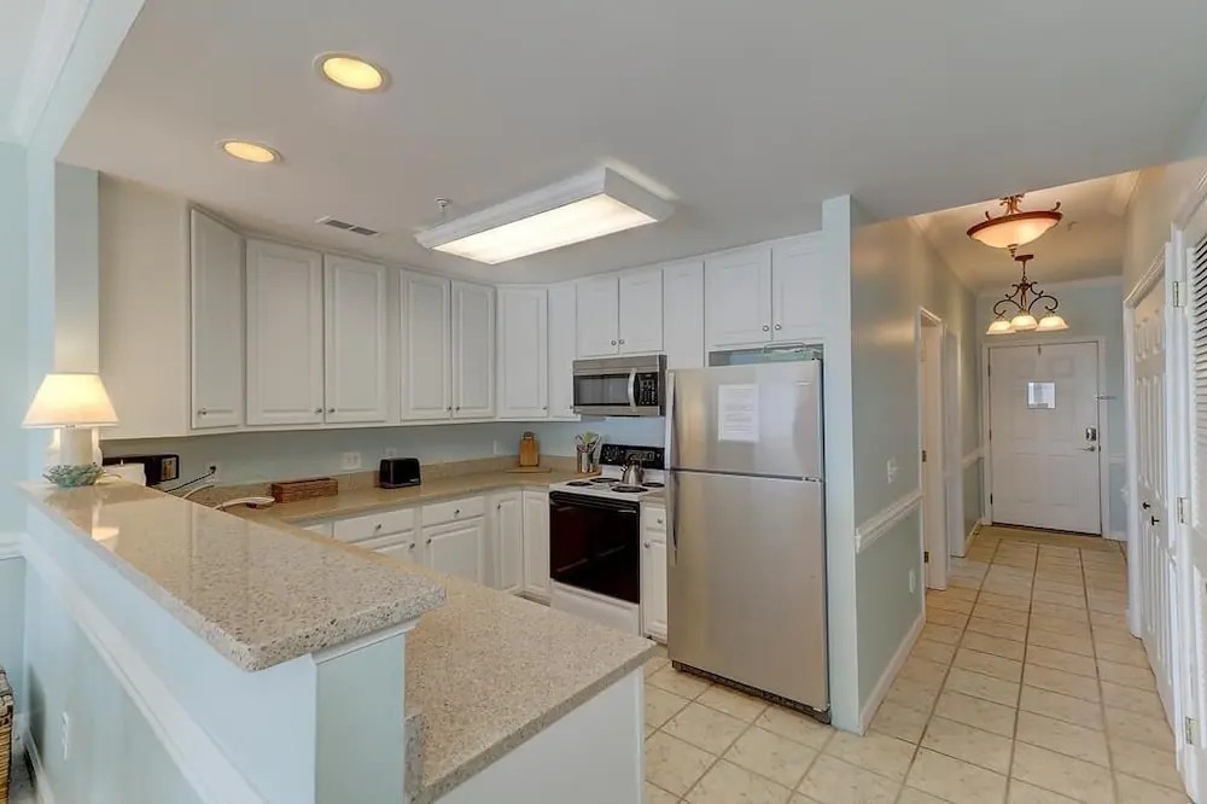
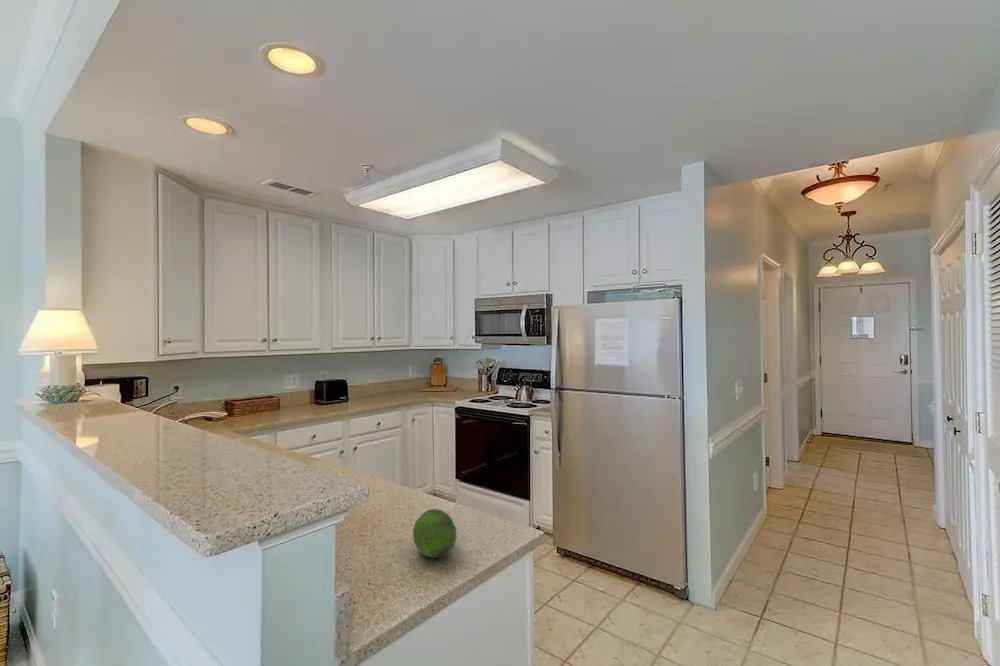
+ fruit [412,508,457,559]
